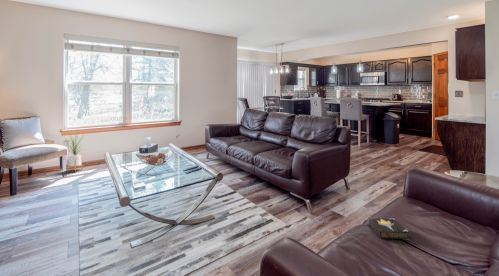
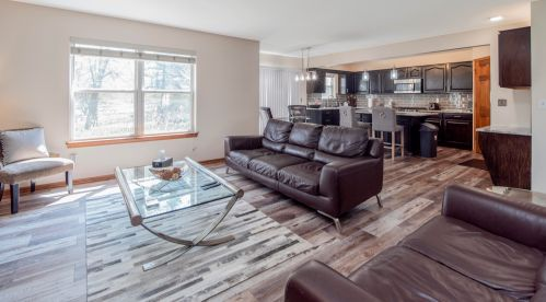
- house plant [62,129,85,172]
- hardback book [368,217,410,241]
